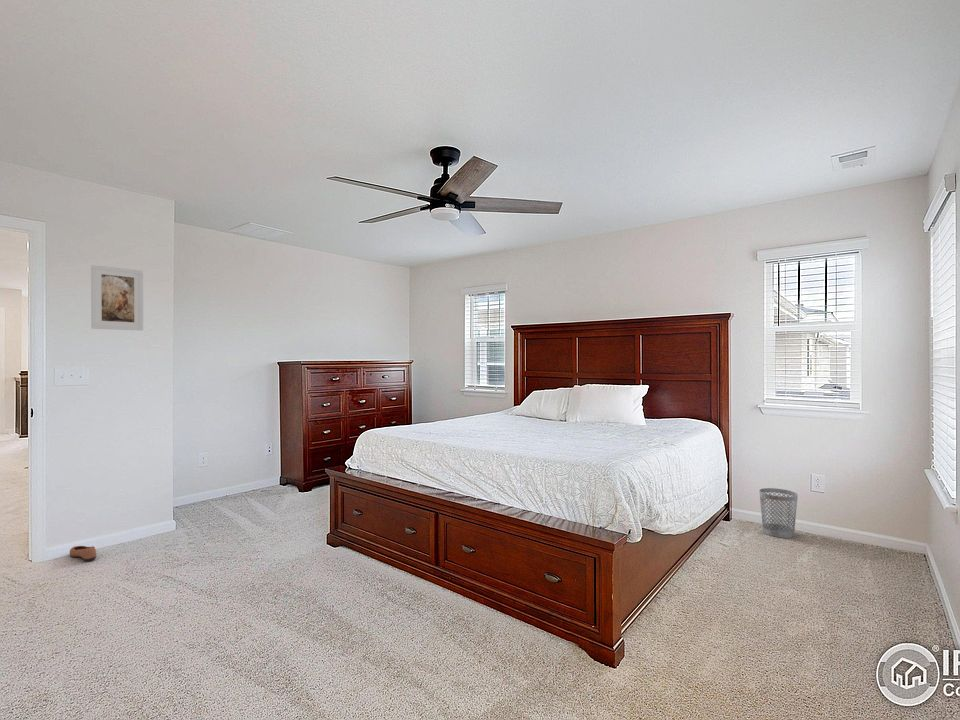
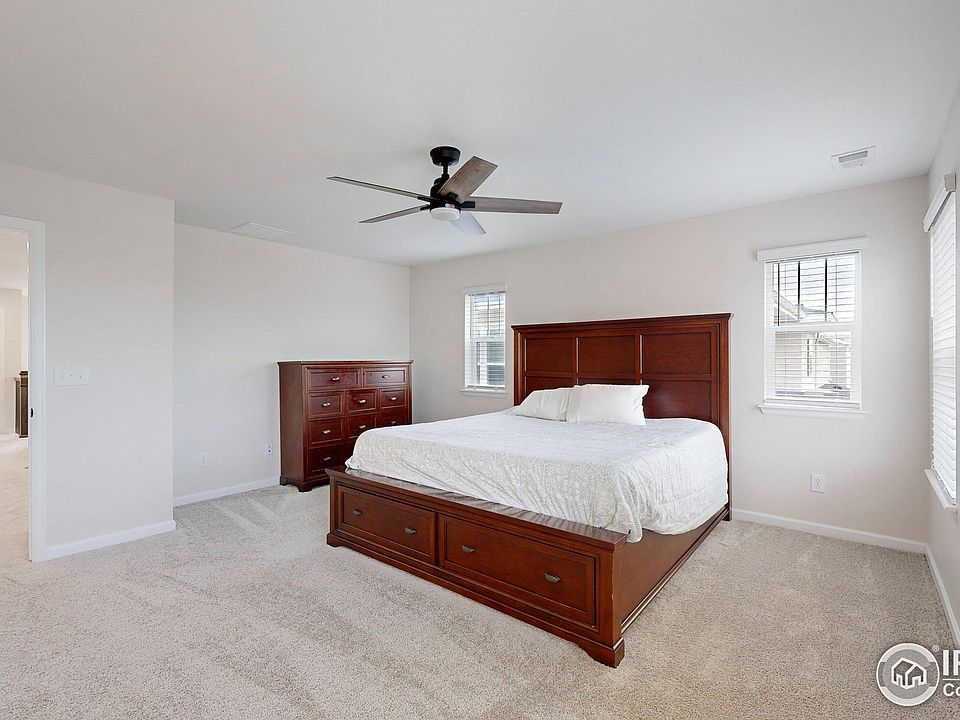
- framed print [90,264,144,331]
- wastebasket [758,487,799,539]
- shoe [69,545,97,563]
